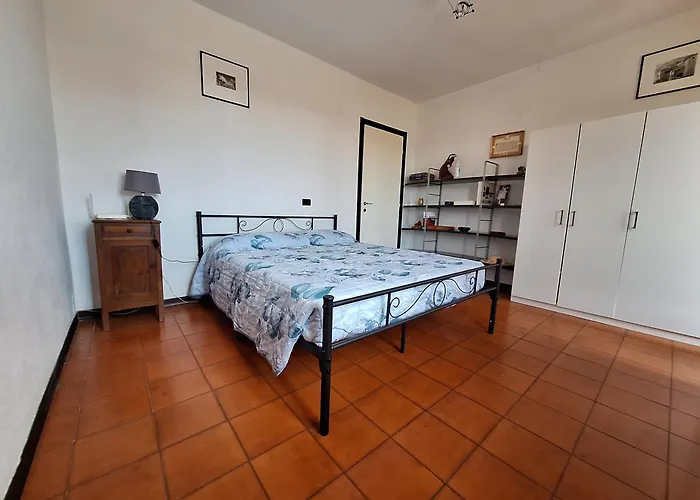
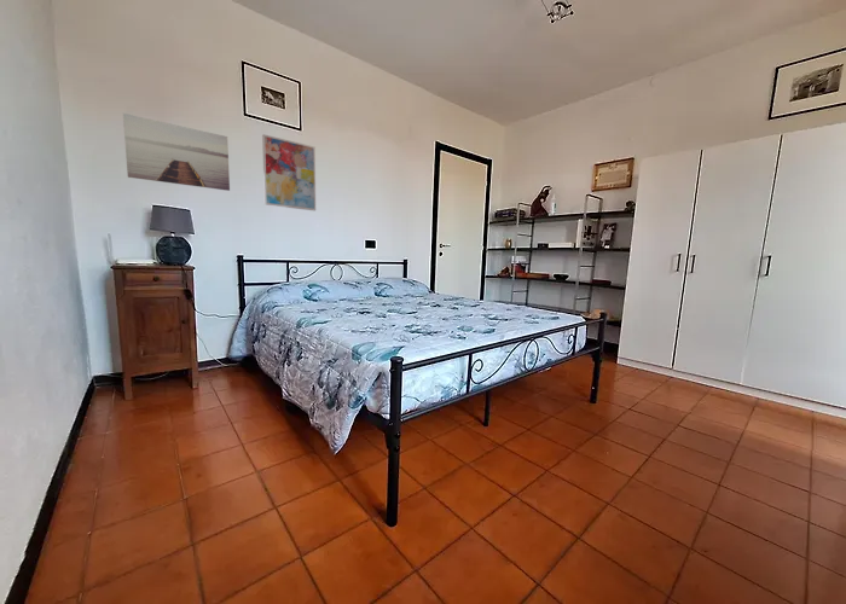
+ wall art [122,112,231,192]
+ wall art [261,133,317,211]
